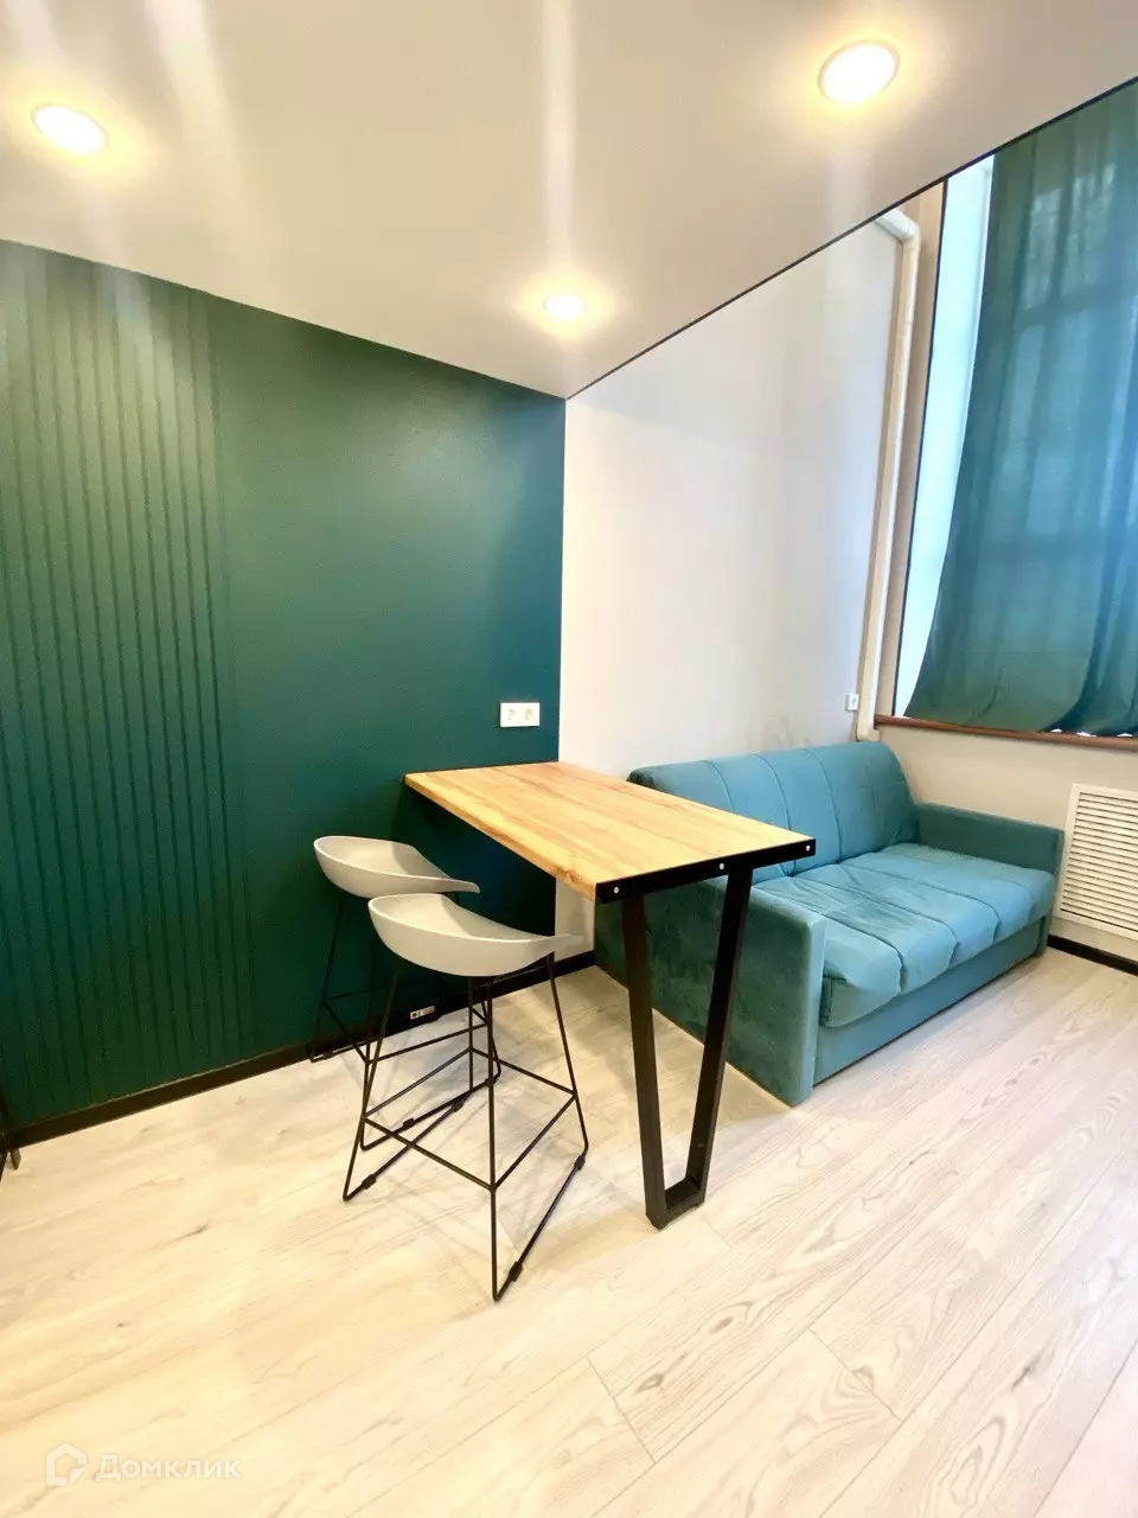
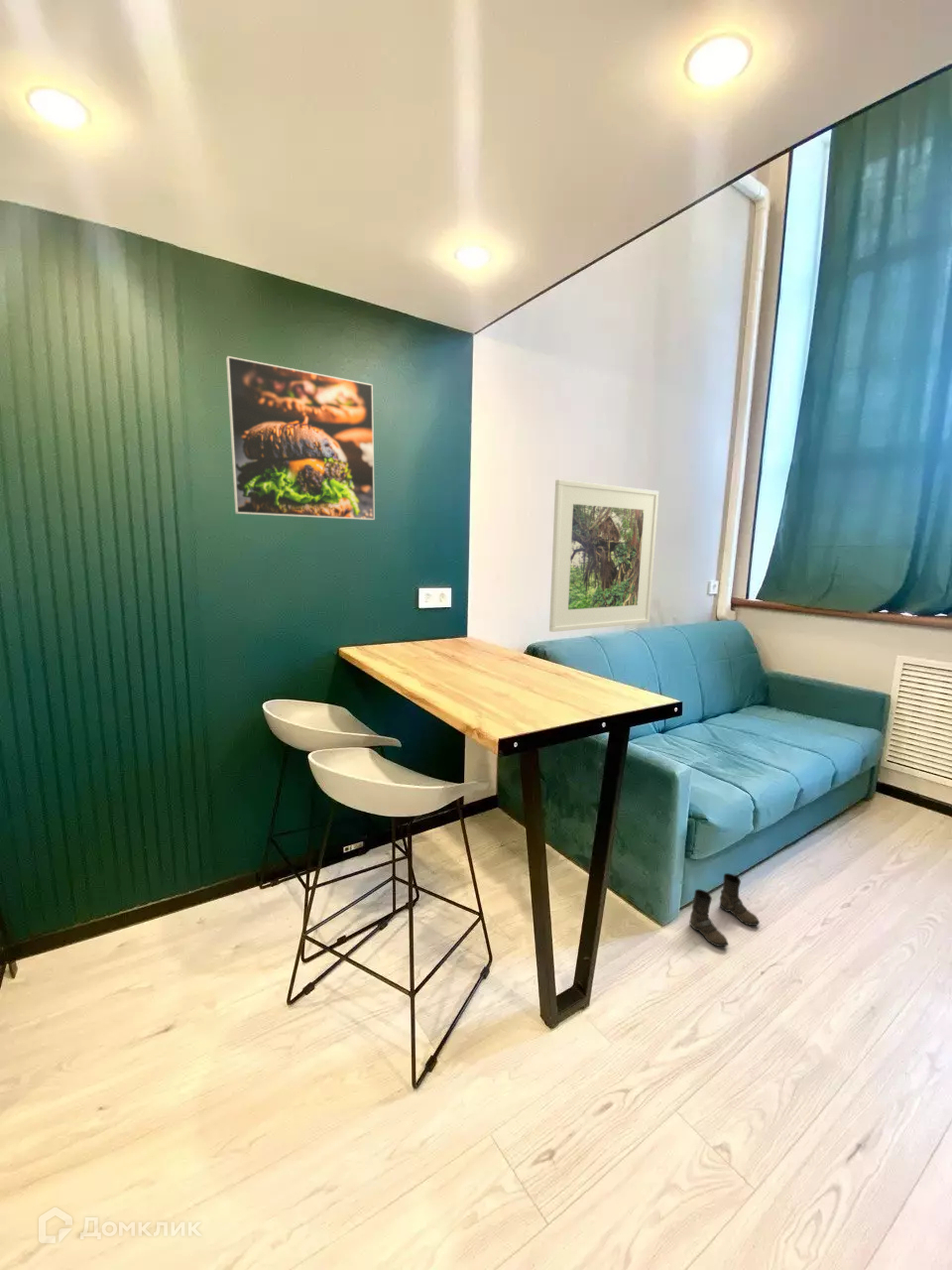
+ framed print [548,478,659,633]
+ boots [688,872,761,948]
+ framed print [225,355,376,521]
